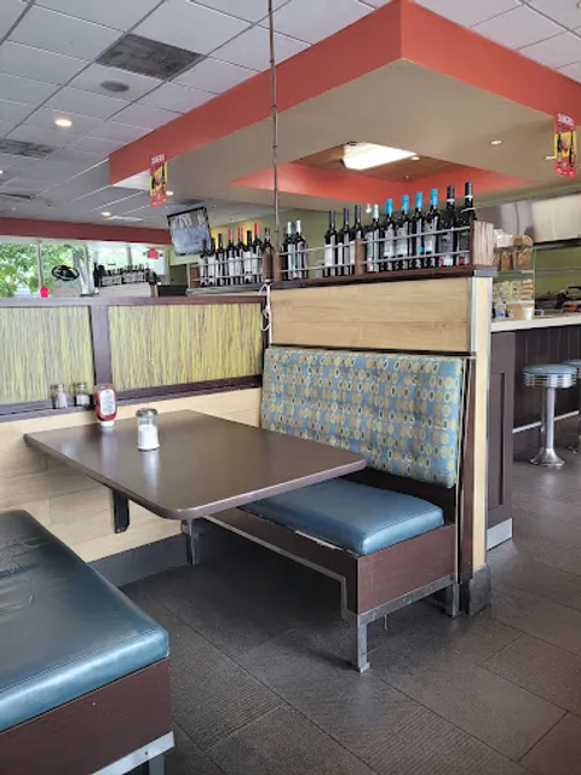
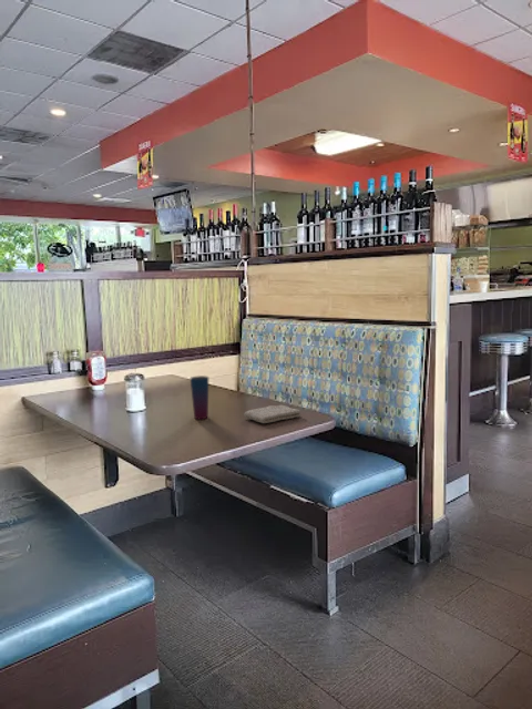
+ washcloth [243,404,301,424]
+ cup [190,374,209,420]
